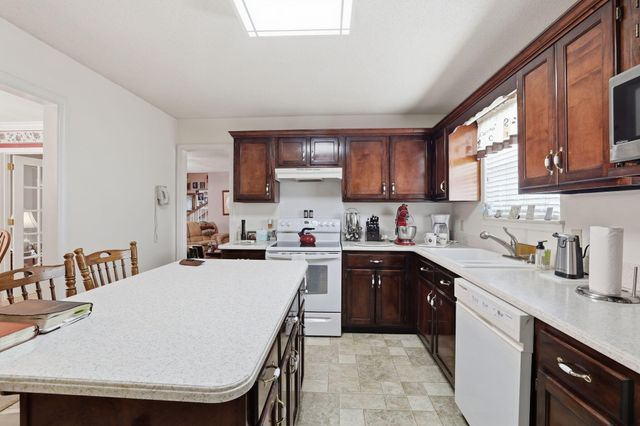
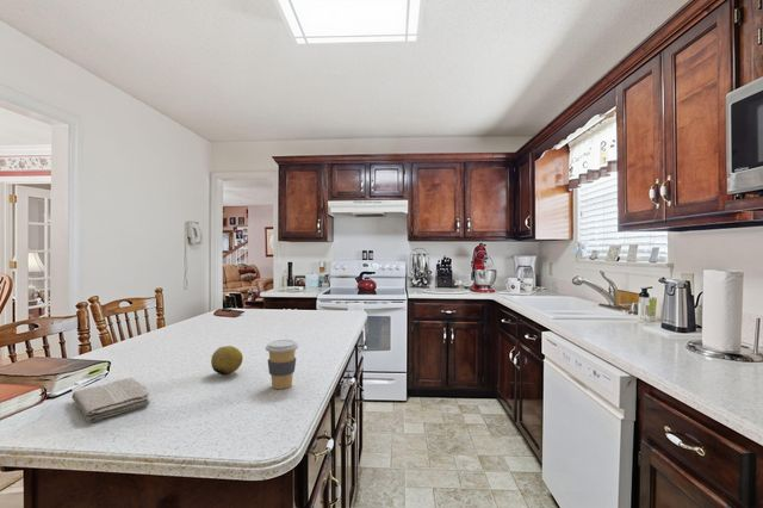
+ coffee cup [265,339,299,390]
+ washcloth [70,377,151,423]
+ fruit [210,345,244,377]
